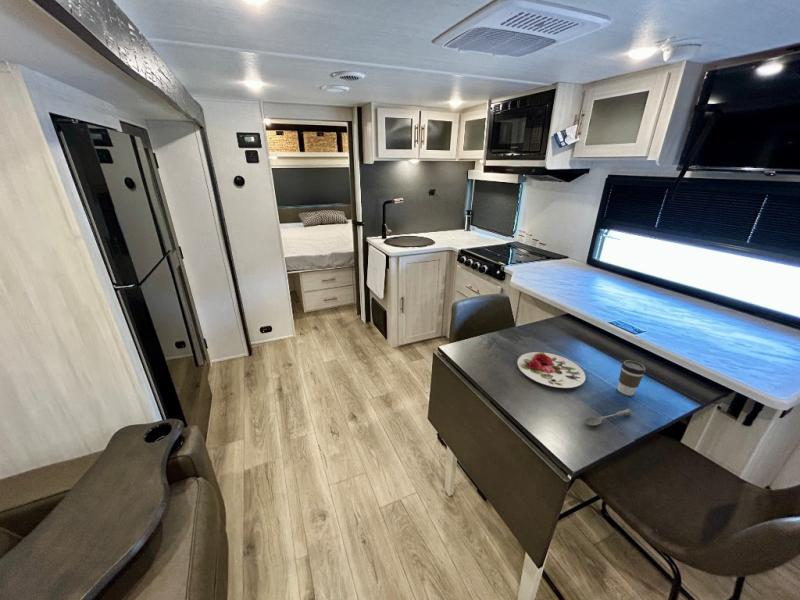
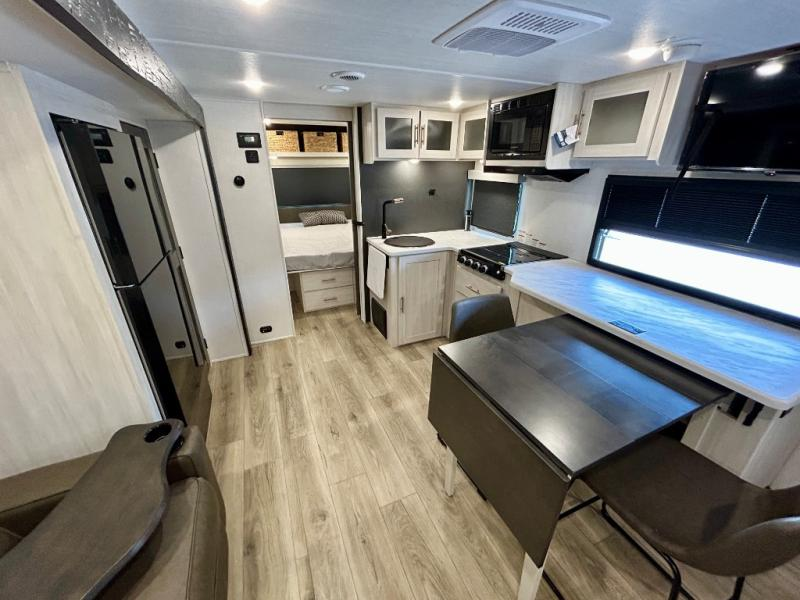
- soupspoon [584,408,633,427]
- plate [516,351,587,389]
- coffee cup [616,359,646,397]
